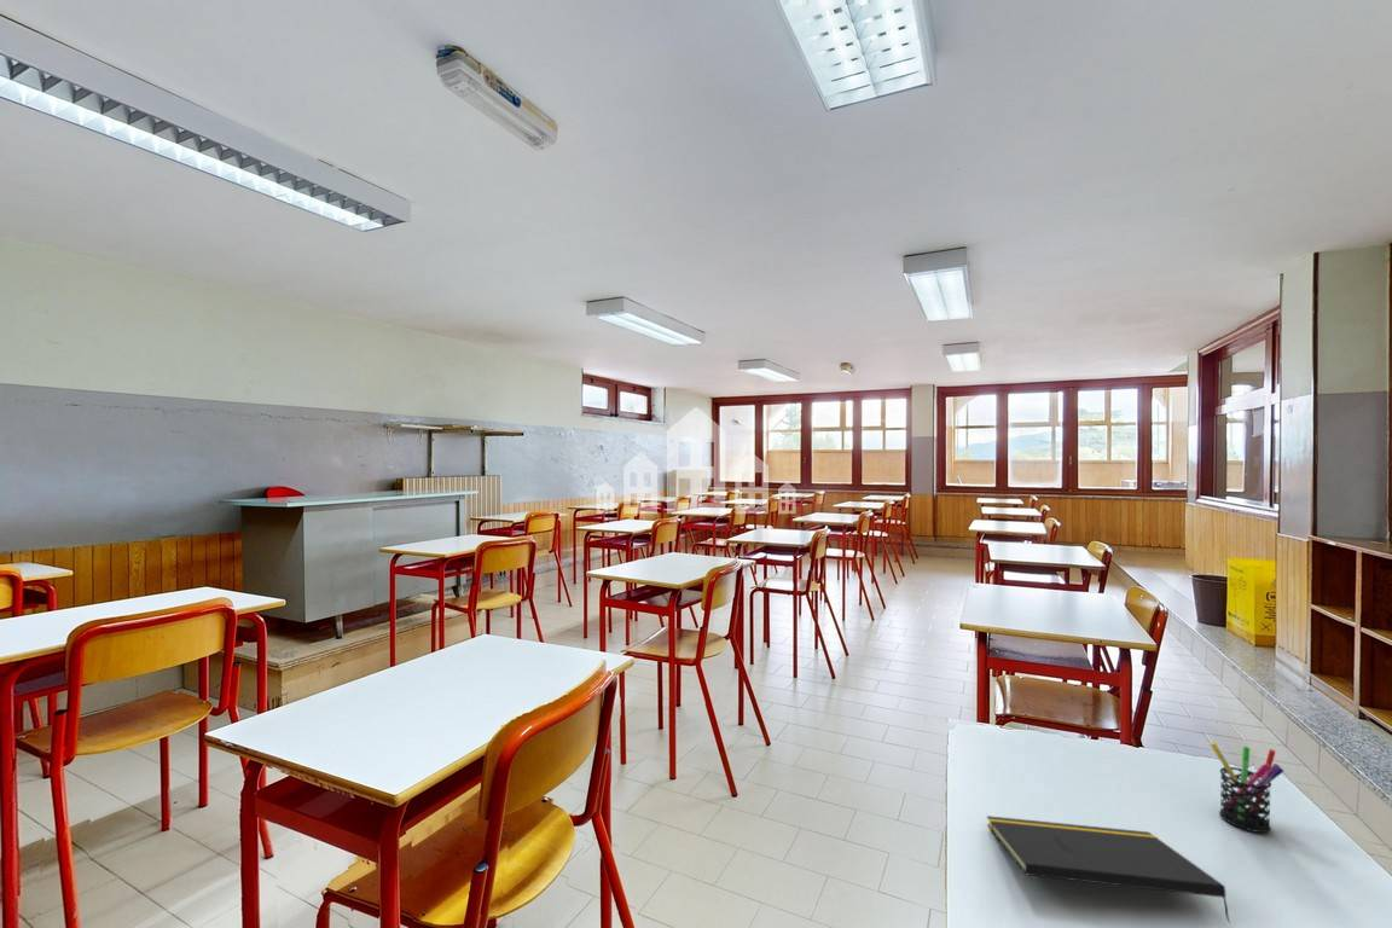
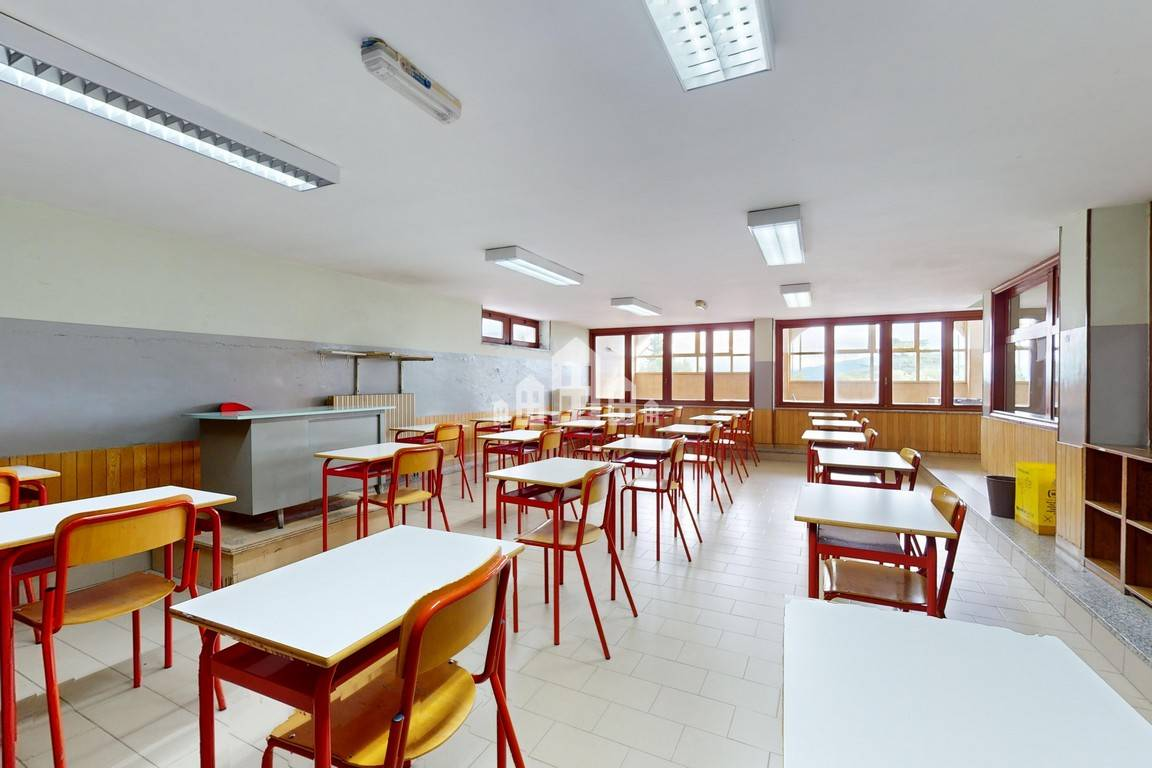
- pen holder [1208,741,1286,834]
- notepad [986,814,1231,923]
